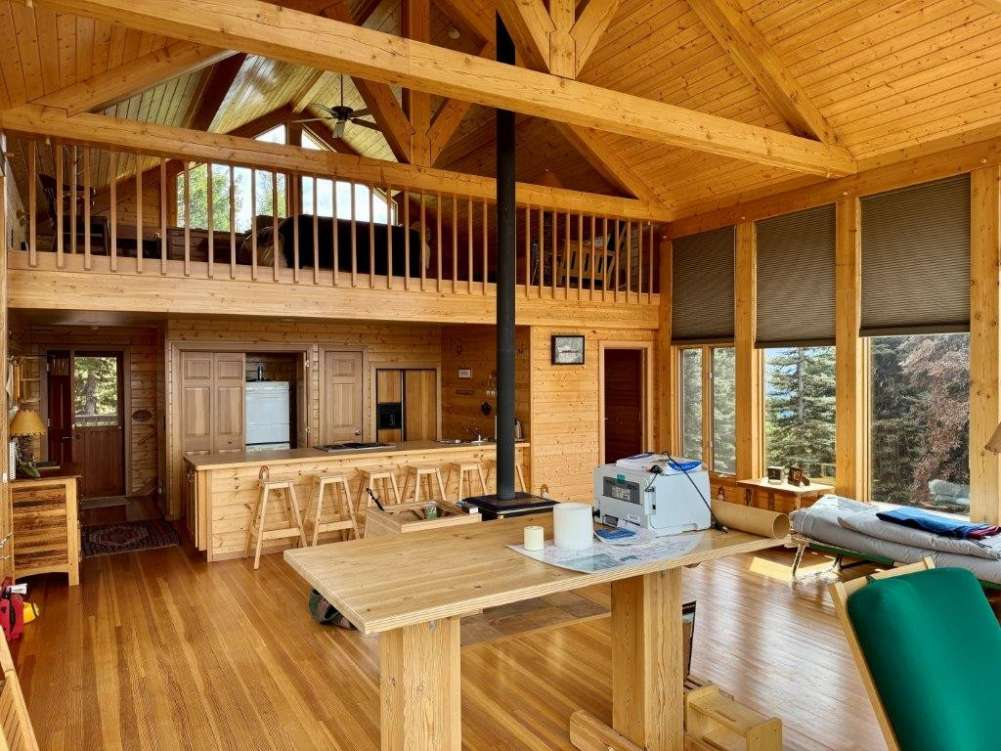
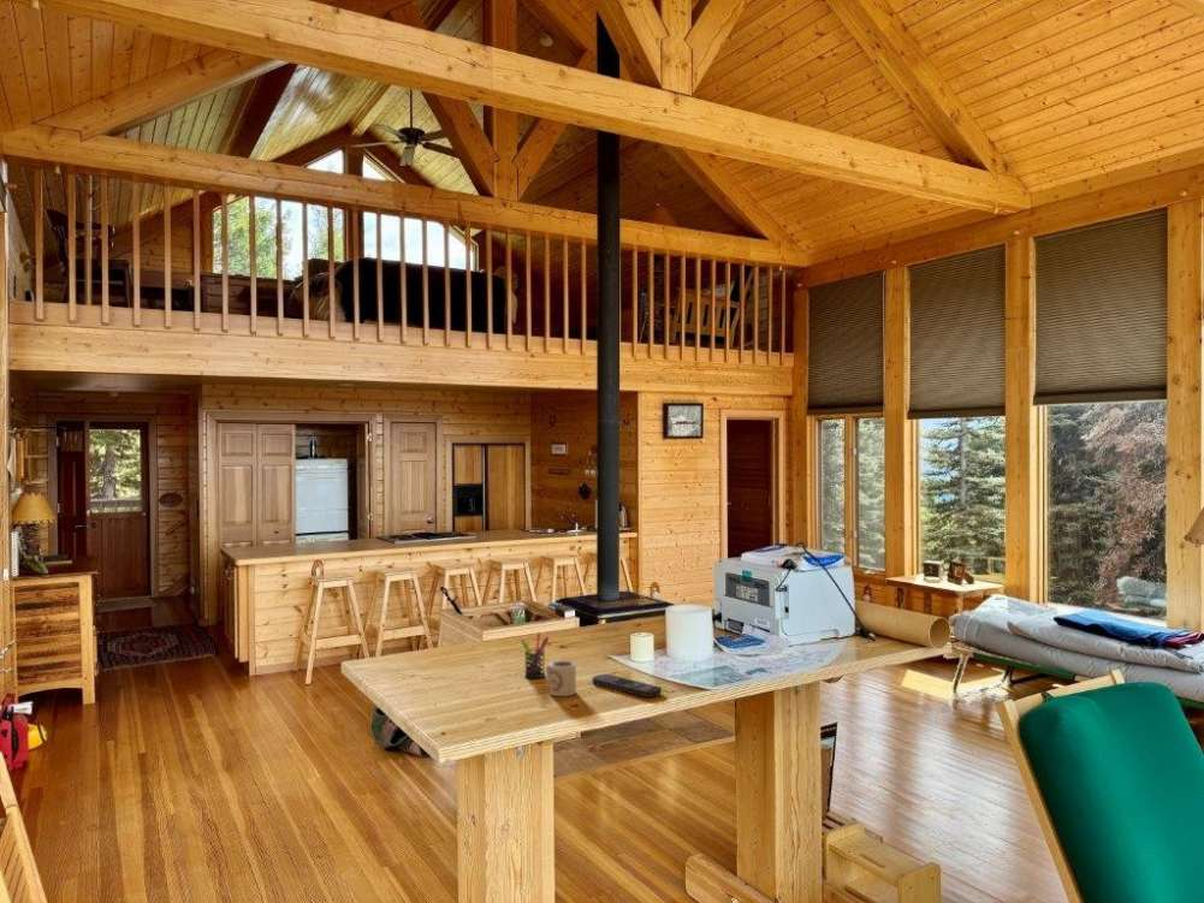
+ remote control [591,673,663,699]
+ cup [545,659,577,697]
+ pen holder [520,631,550,679]
